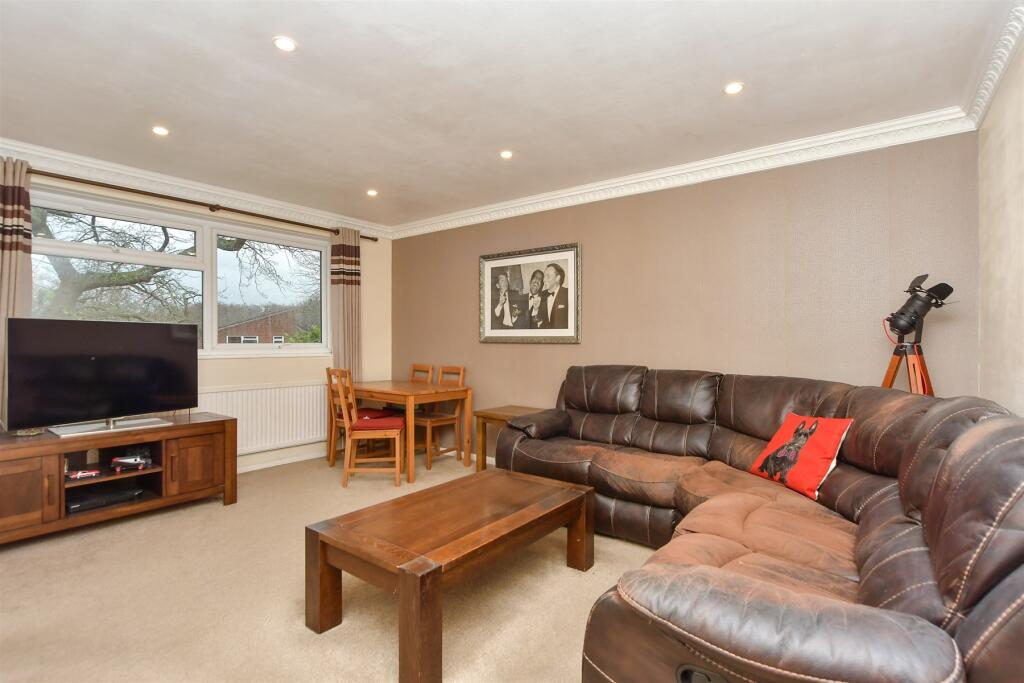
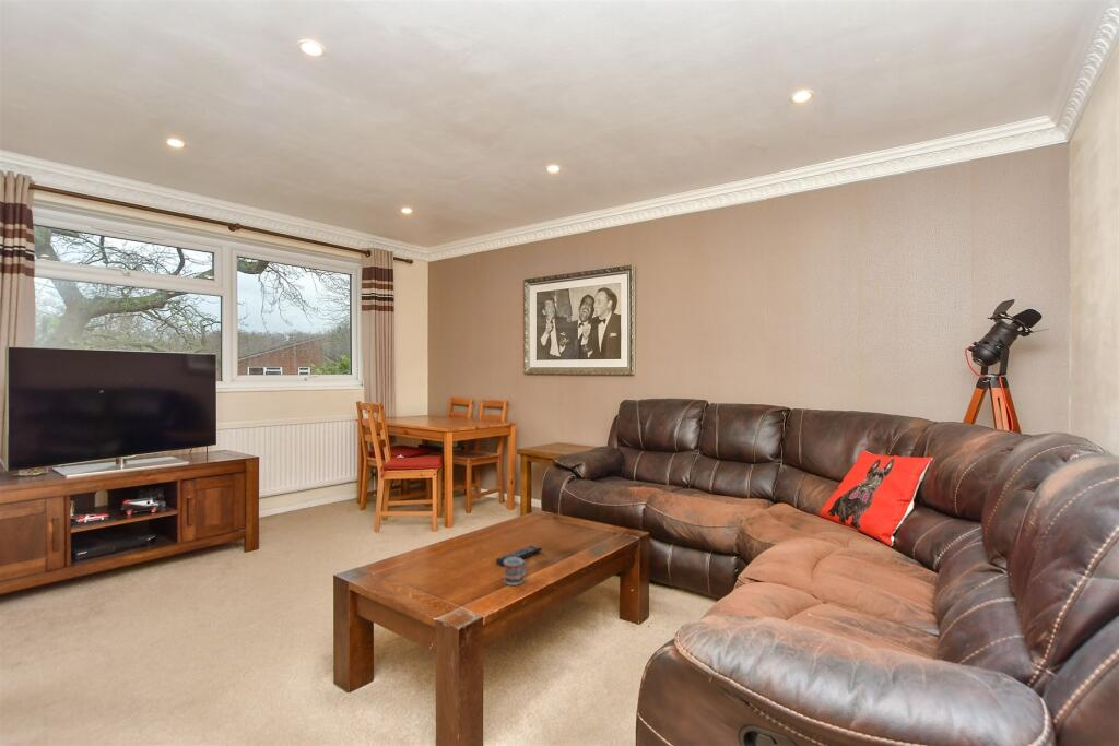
+ remote control [495,545,543,567]
+ cup [504,558,528,587]
